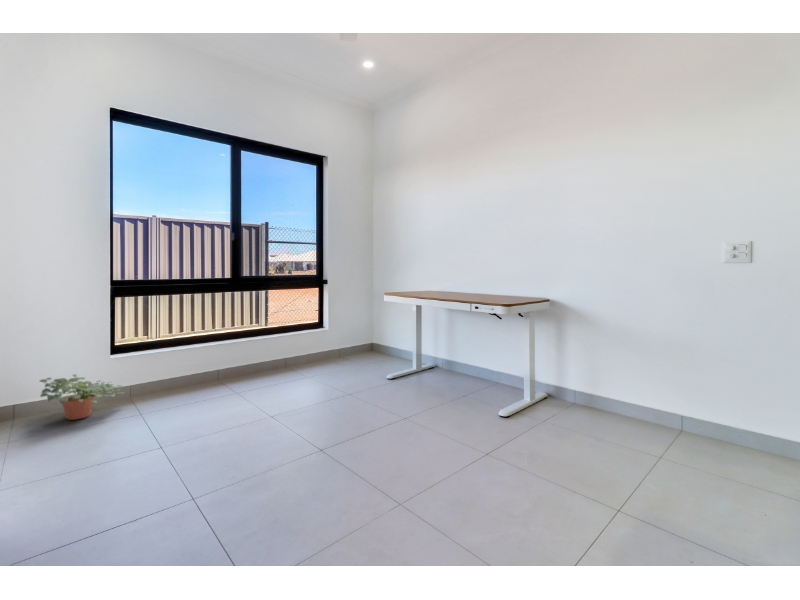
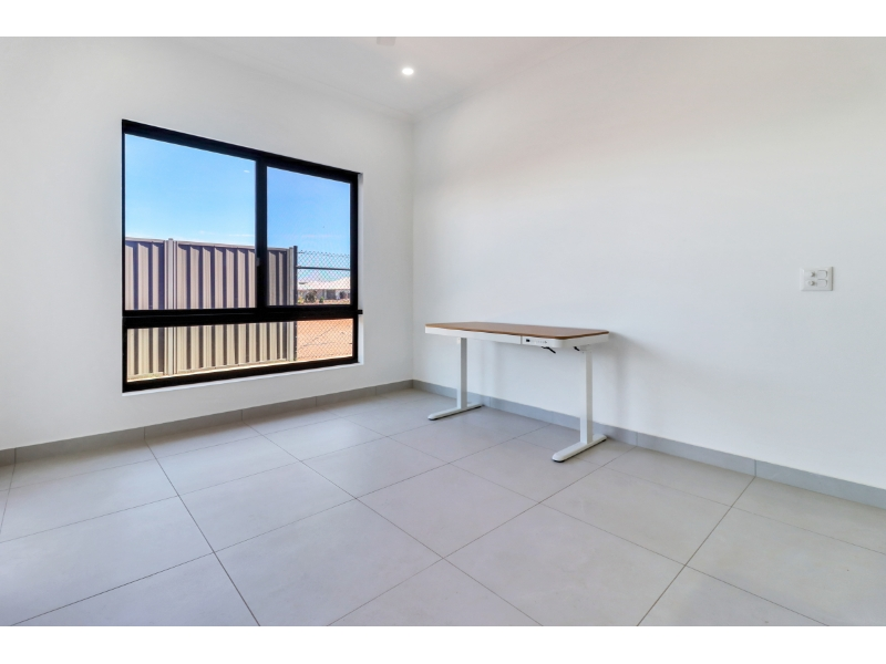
- potted plant [39,373,126,421]
